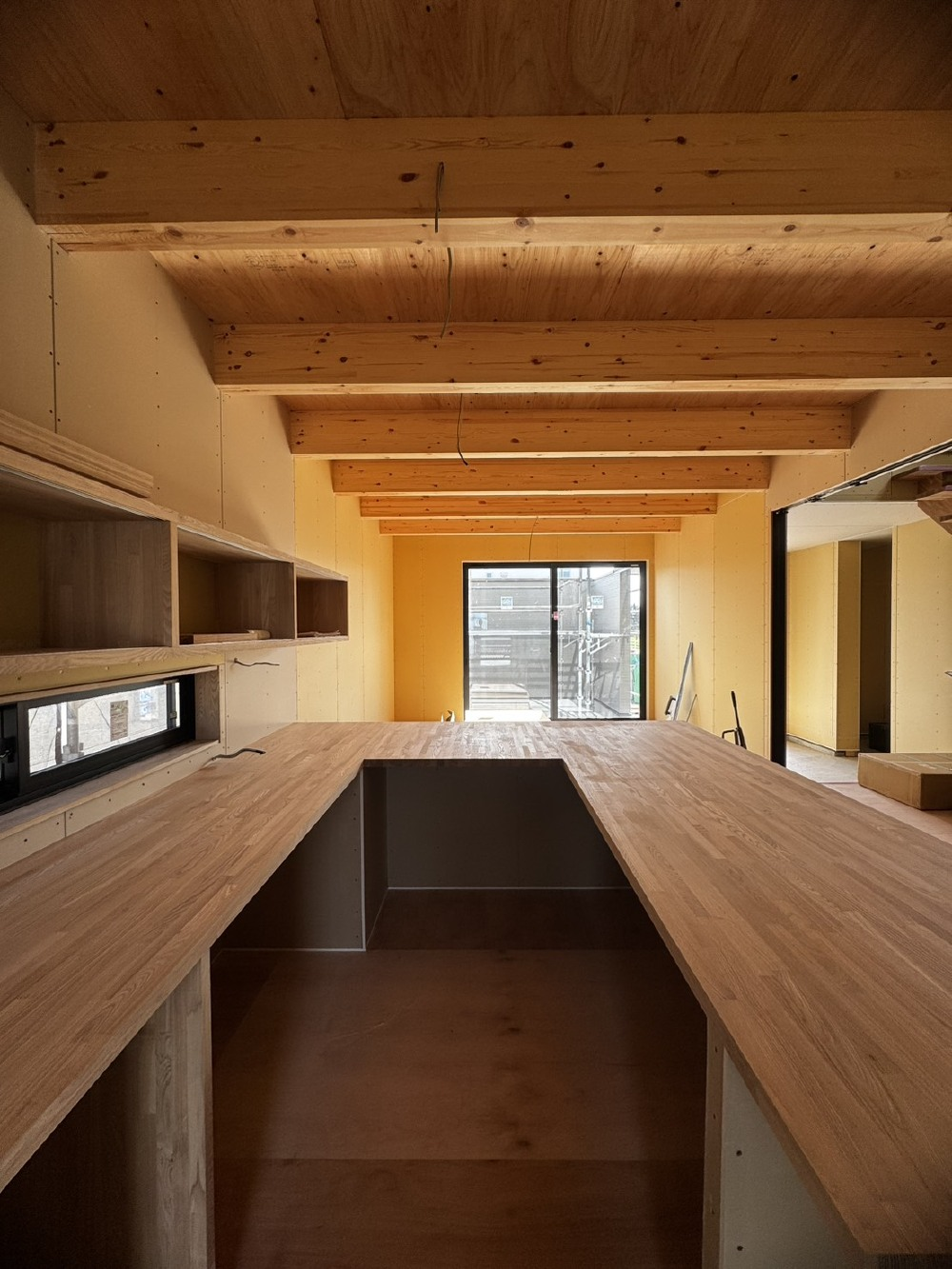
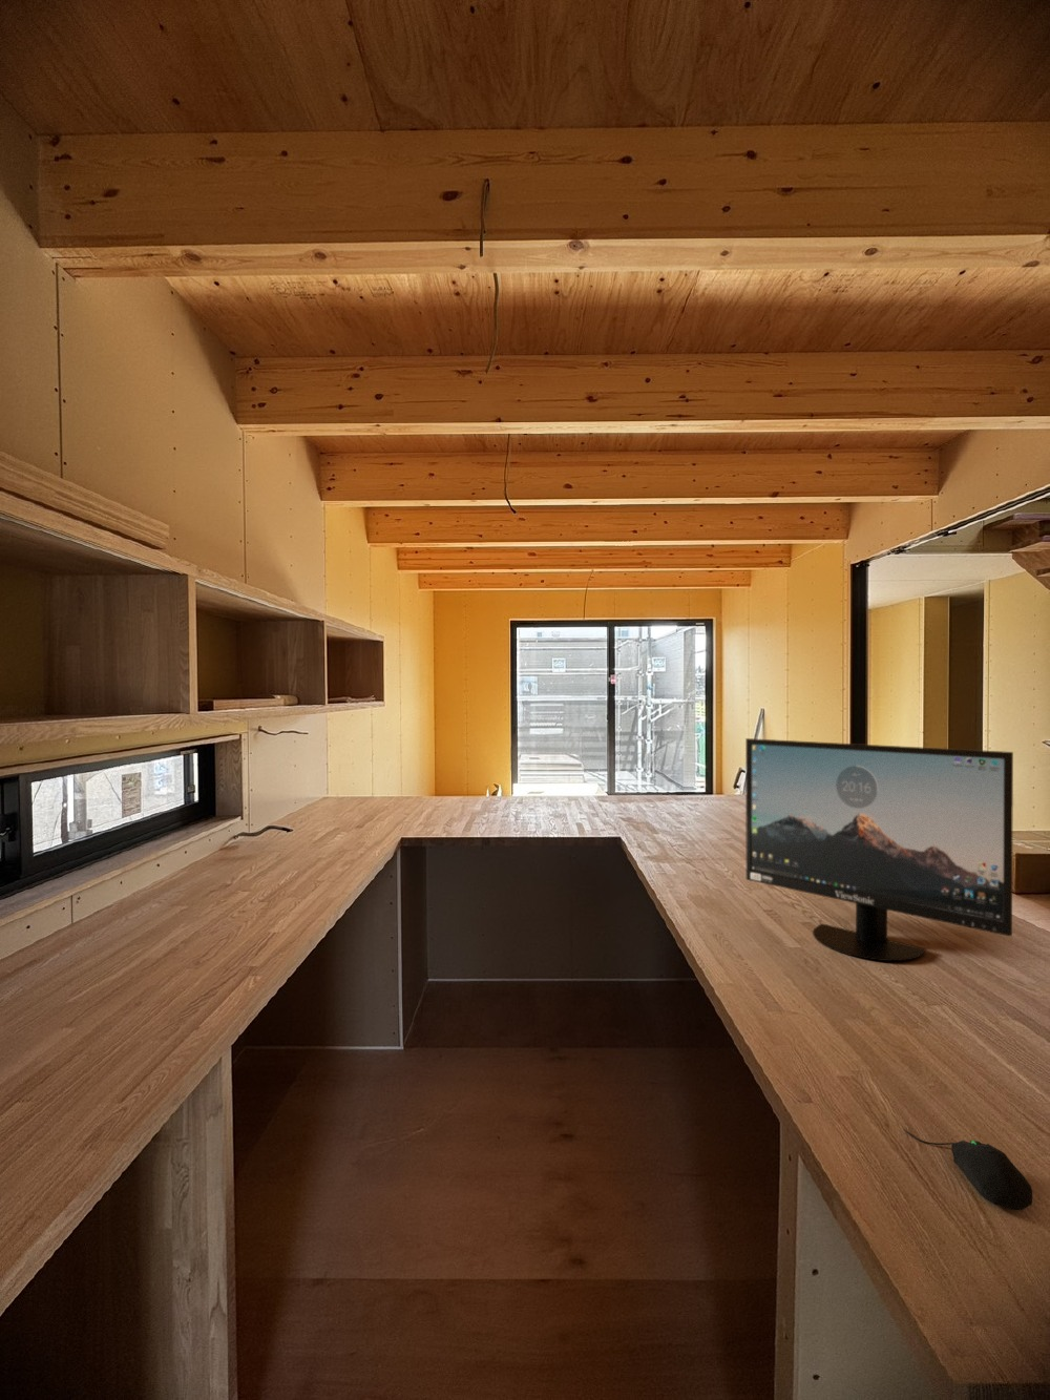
+ computer mouse [903,1128,1033,1211]
+ monitor [744,737,1015,962]
